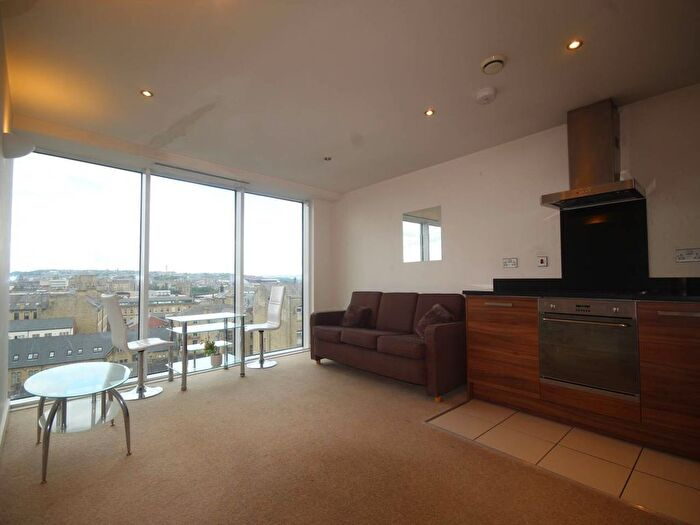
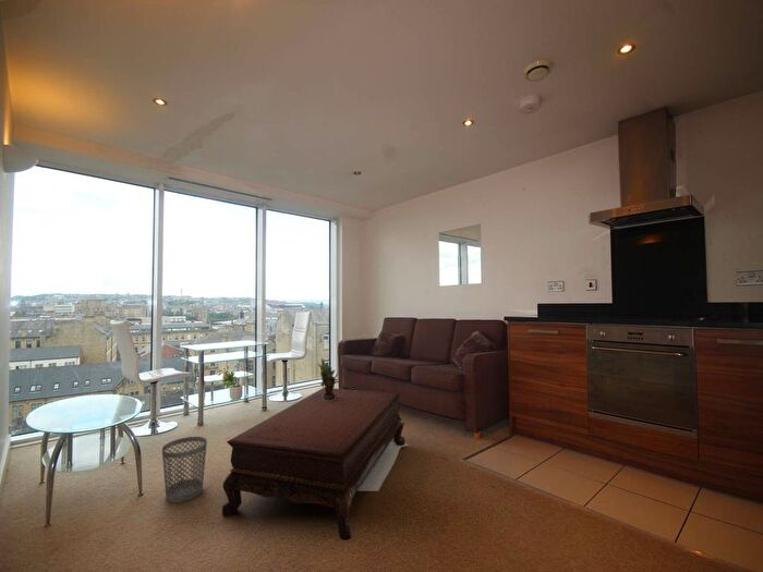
+ wastebasket [161,436,208,504]
+ coffee table [221,388,409,541]
+ potted plant [317,357,342,401]
